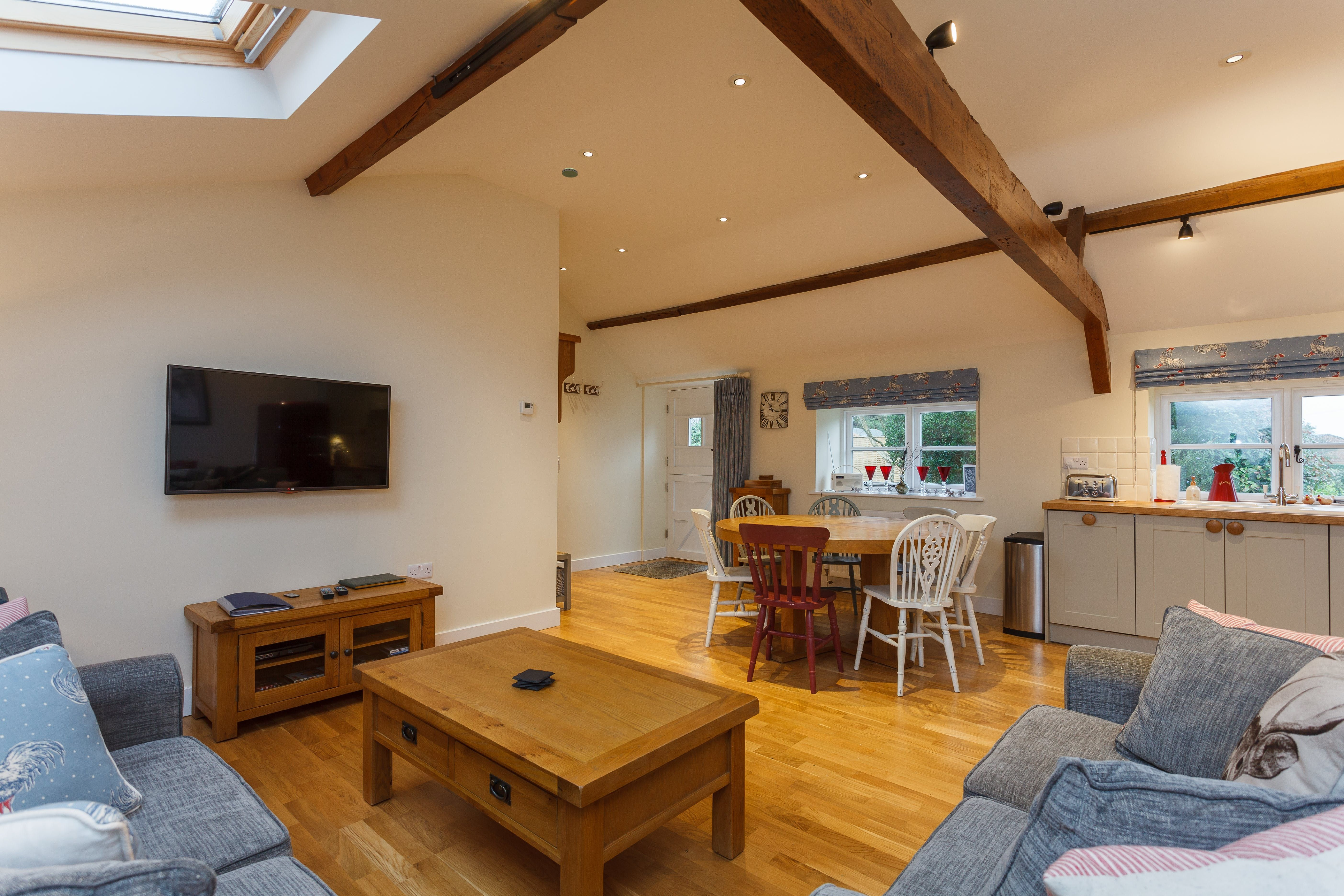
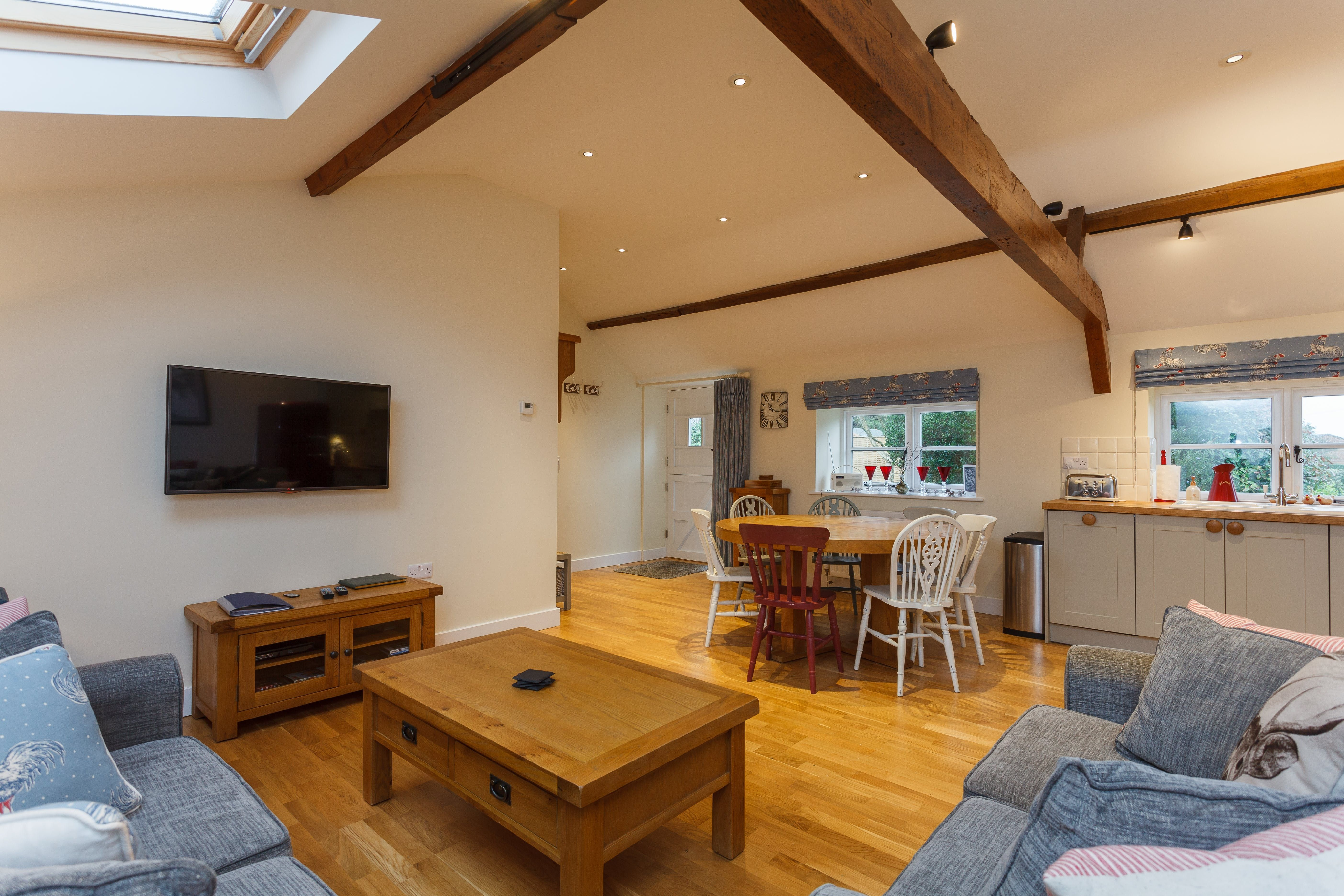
- smoke detector [562,167,578,178]
